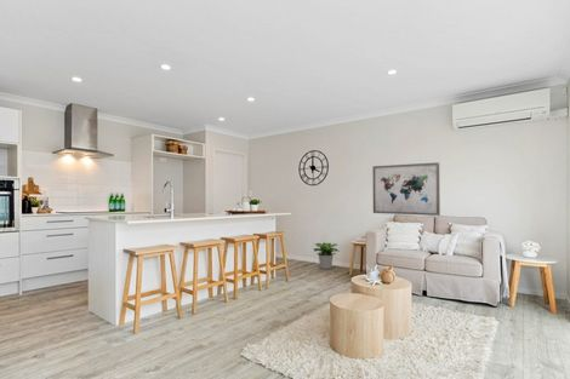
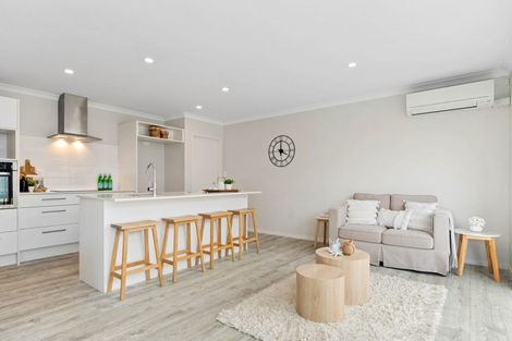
- potted plant [313,242,340,270]
- wall art [371,161,441,217]
